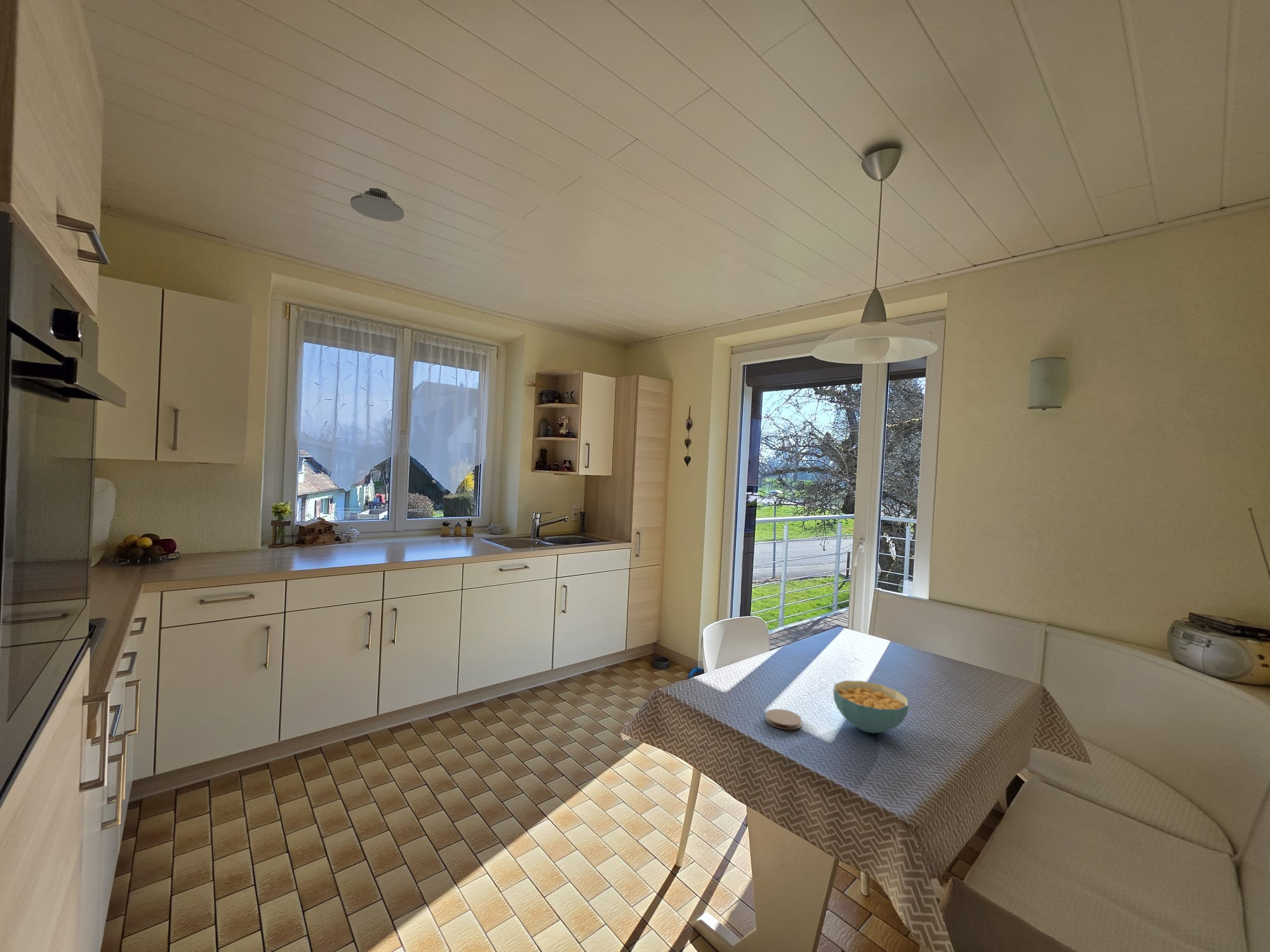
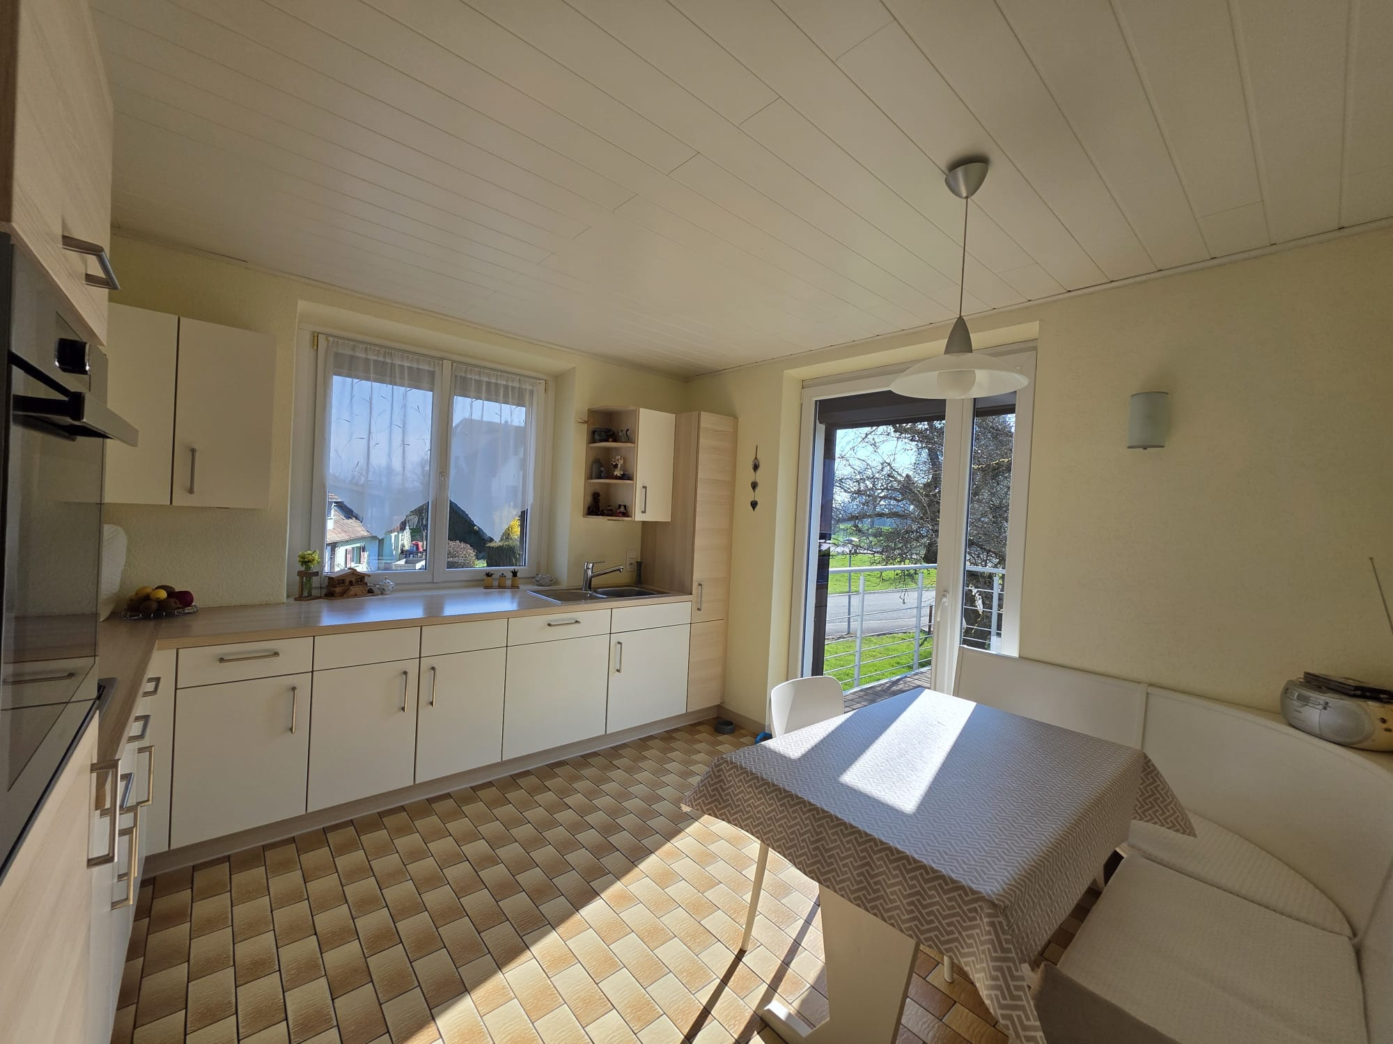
- cereal bowl [832,680,909,734]
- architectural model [350,188,404,222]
- coaster [765,708,802,731]
